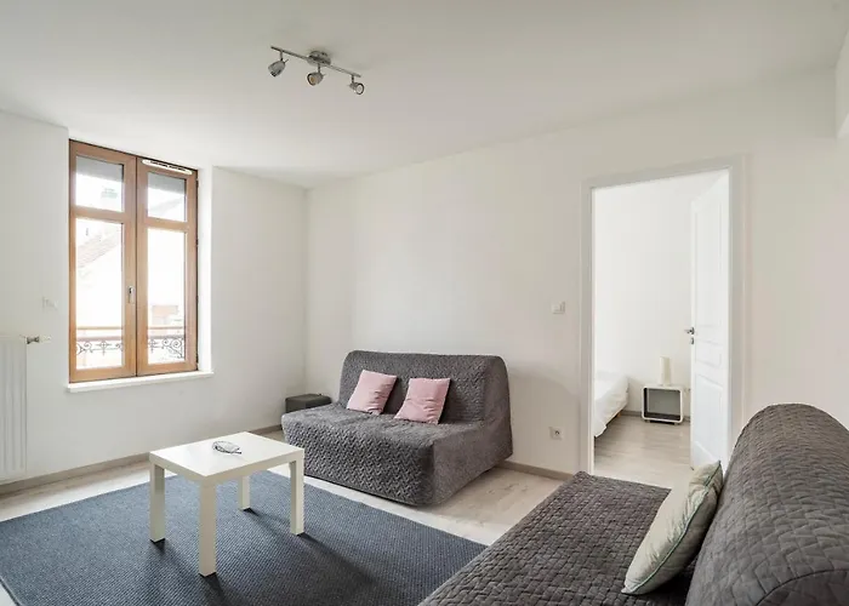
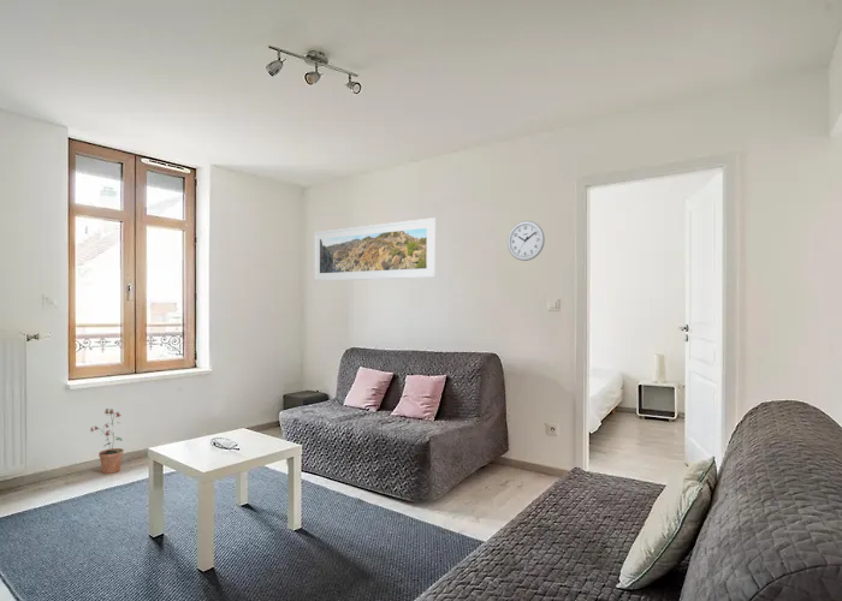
+ potted plant [89,407,125,475]
+ wall clock [506,220,546,262]
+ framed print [313,216,437,282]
